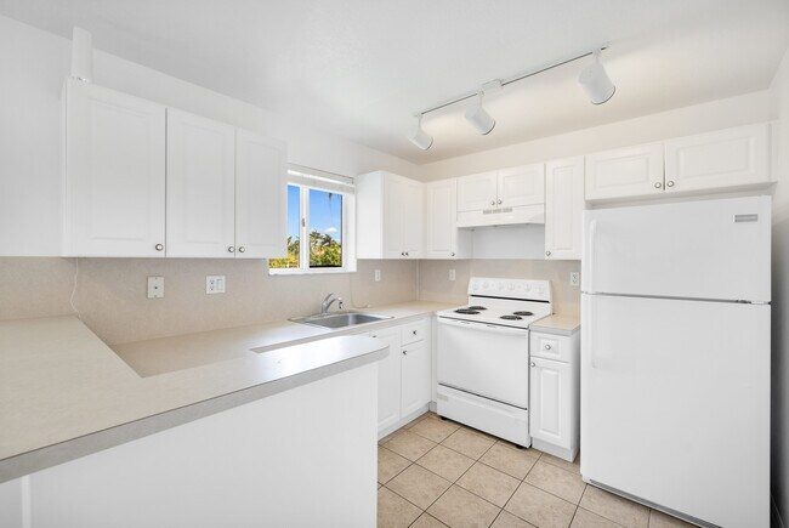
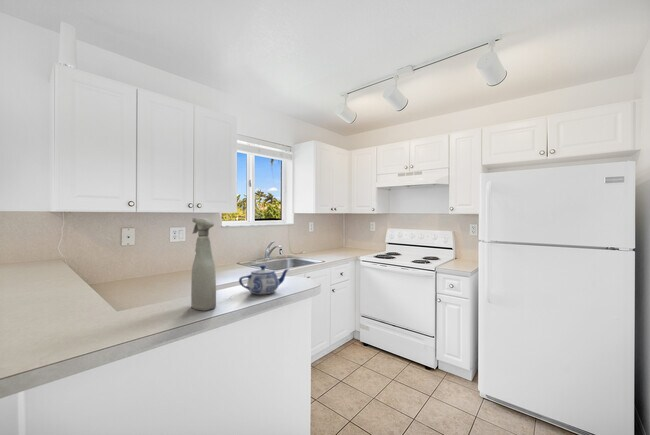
+ spray bottle [190,217,217,311]
+ teapot [238,264,290,295]
